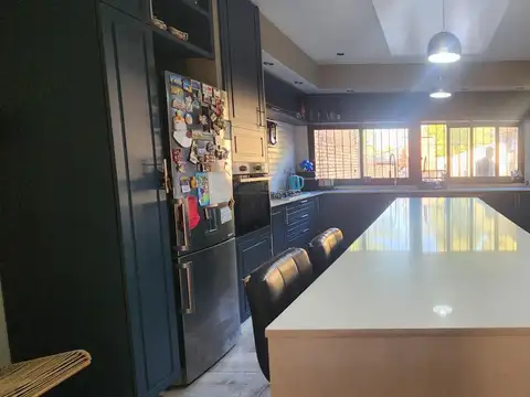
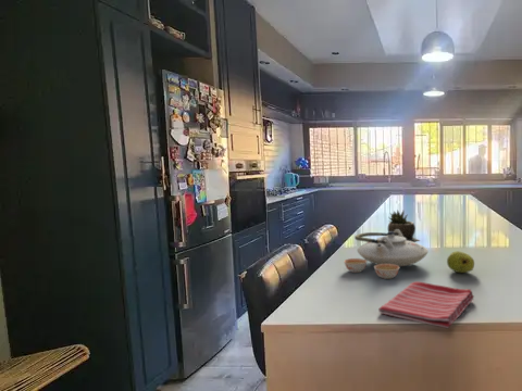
+ succulent plant [387,209,420,242]
+ dish towel [377,281,475,329]
+ fruit [446,250,475,274]
+ teapot [343,229,430,280]
